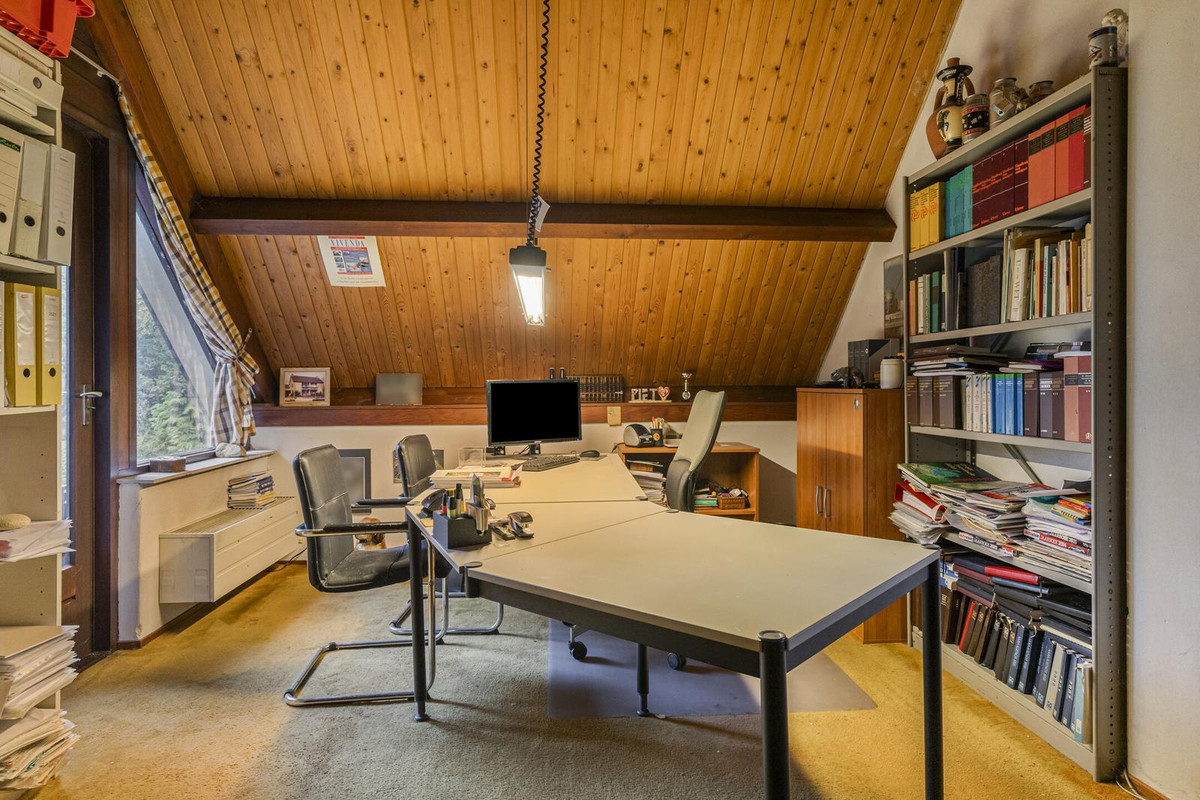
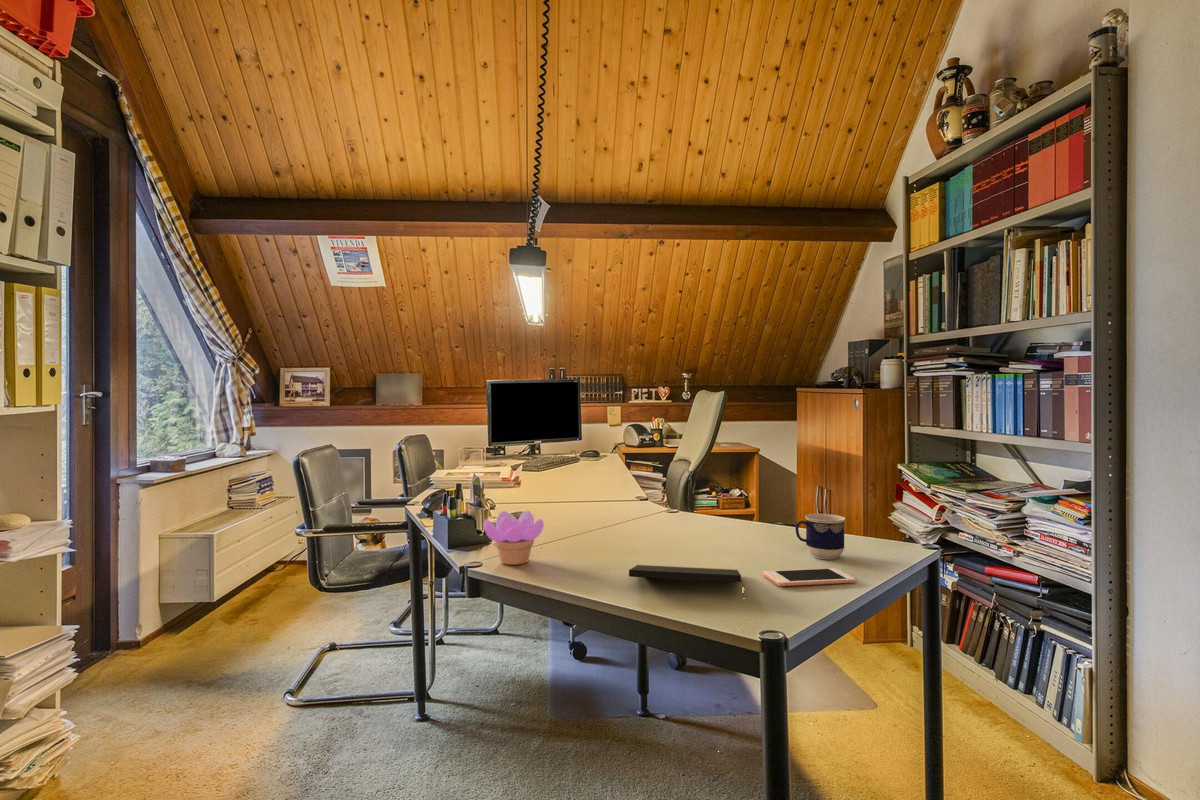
+ cell phone [762,567,856,587]
+ cup [794,513,846,560]
+ notepad [628,564,745,597]
+ succulent plant [483,510,545,566]
